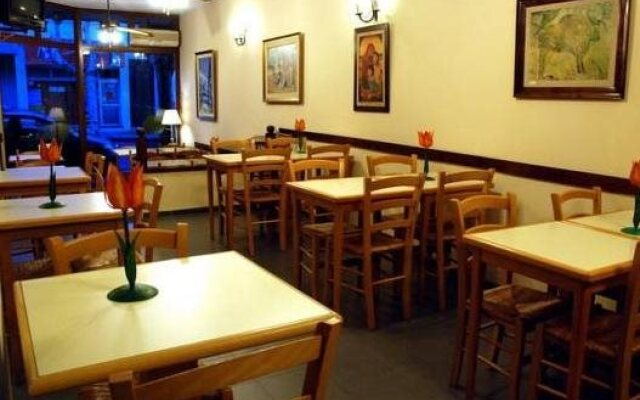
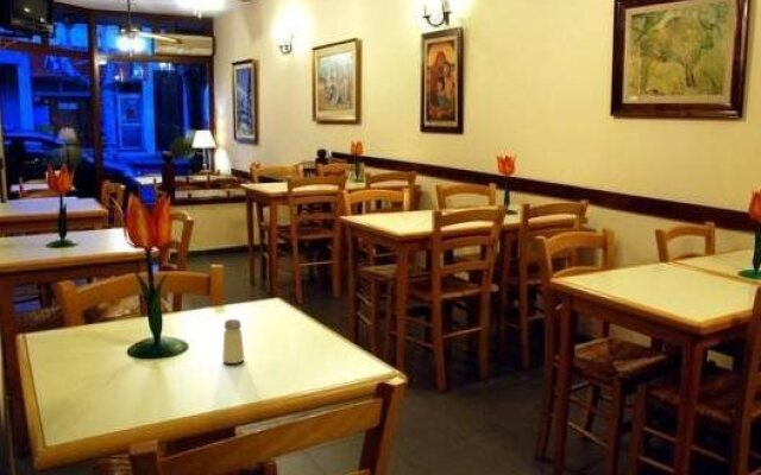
+ saltshaker [221,318,245,365]
